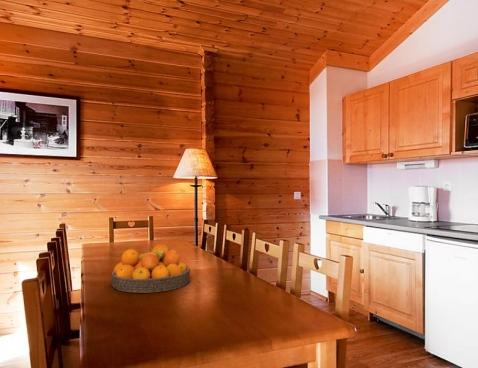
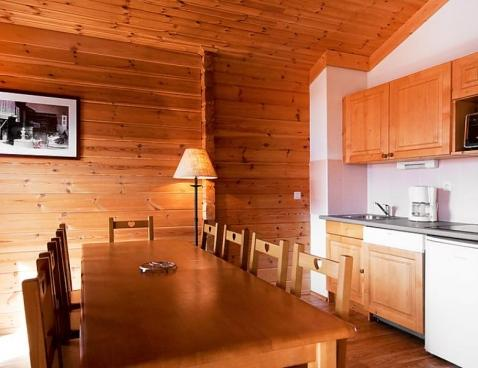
- fruit bowl [111,243,191,294]
